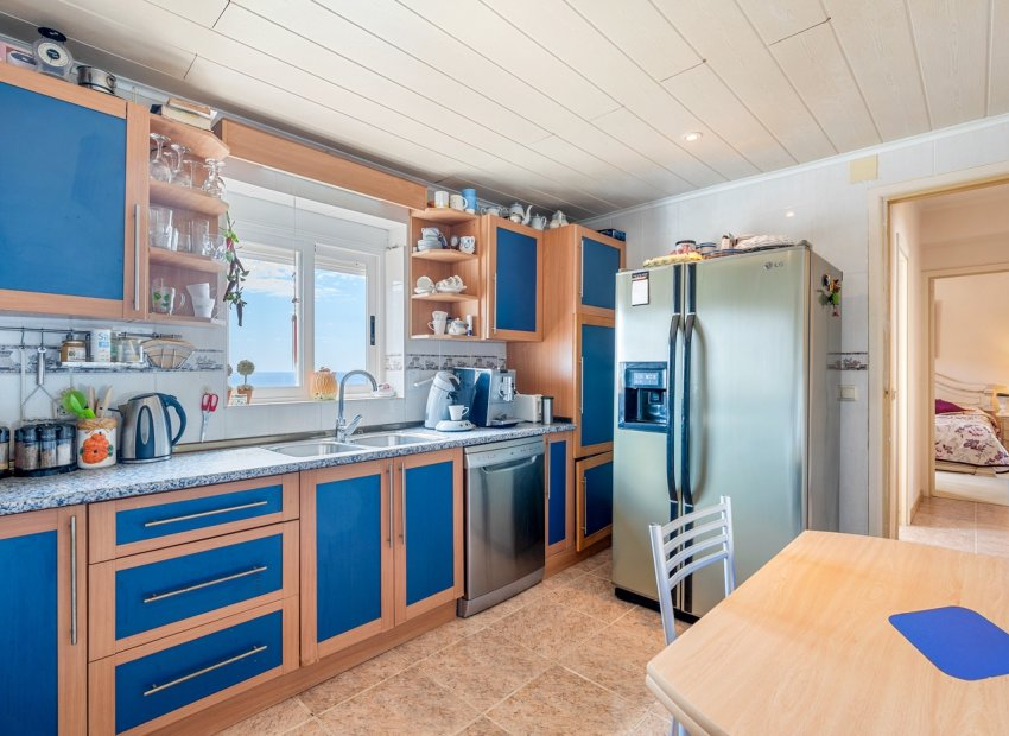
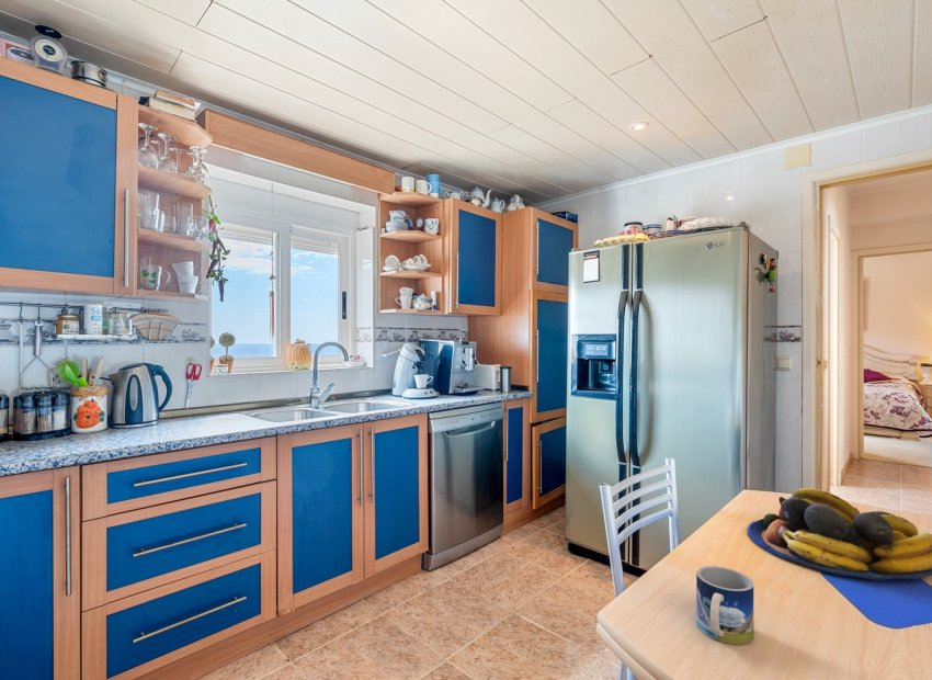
+ mug [695,565,754,646]
+ fruit bowl [747,487,932,581]
